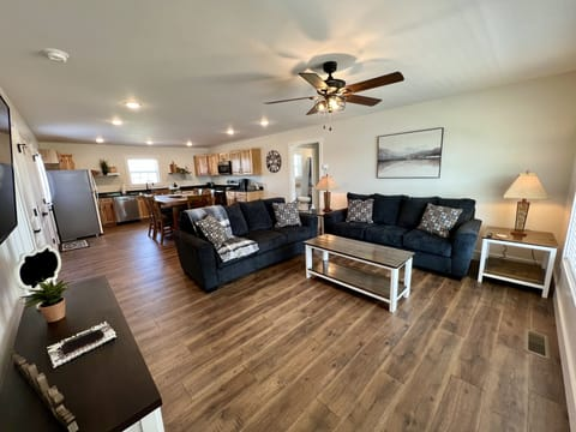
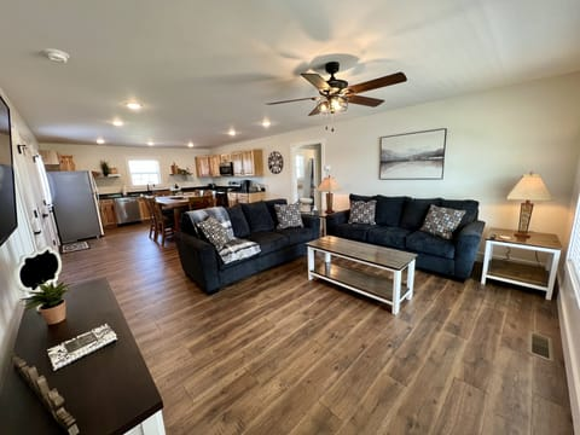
- cell phone [60,328,106,355]
